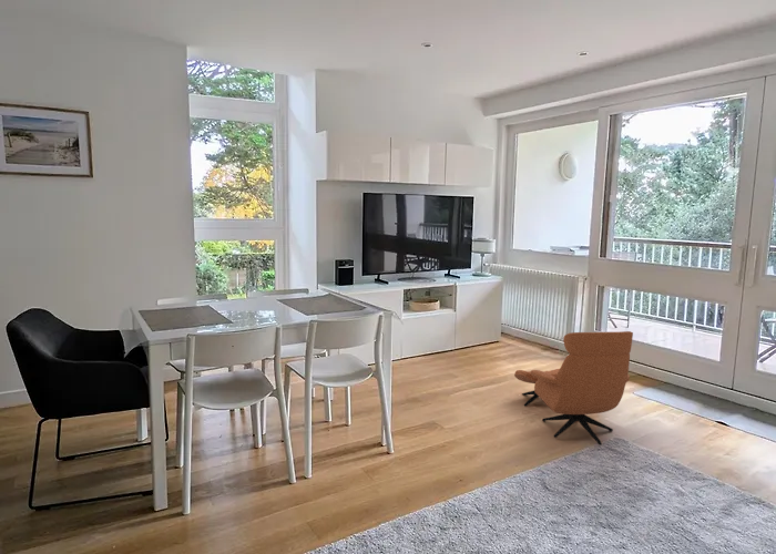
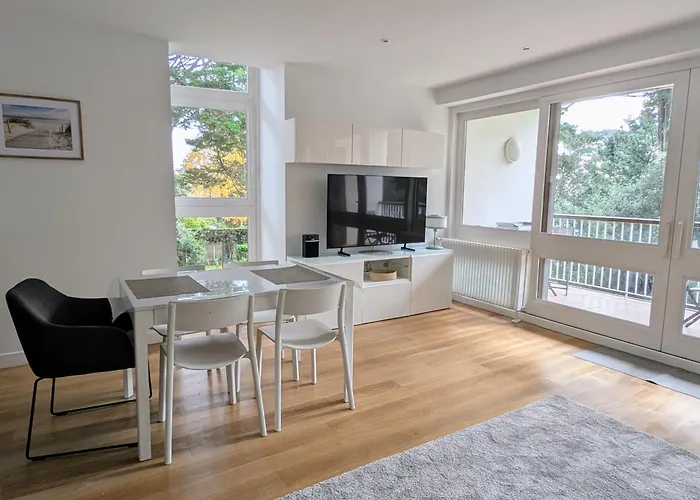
- armchair [513,330,634,445]
